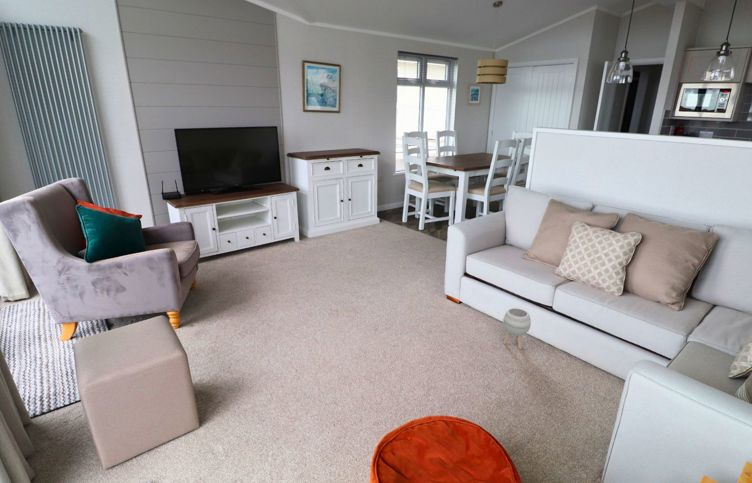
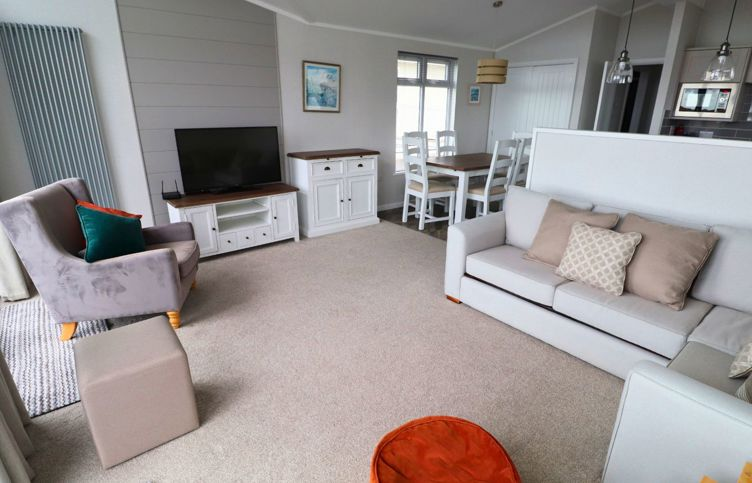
- planter [502,307,532,350]
